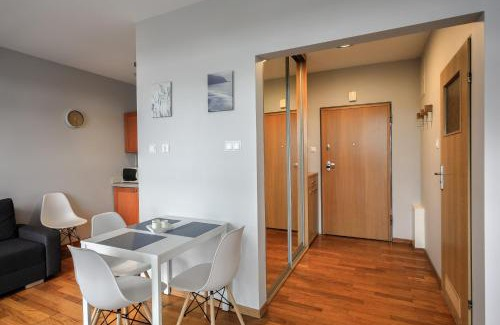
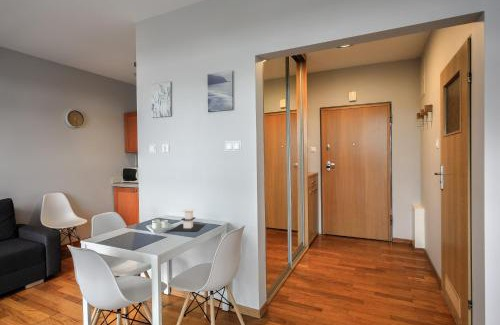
+ architectural model [169,208,207,232]
